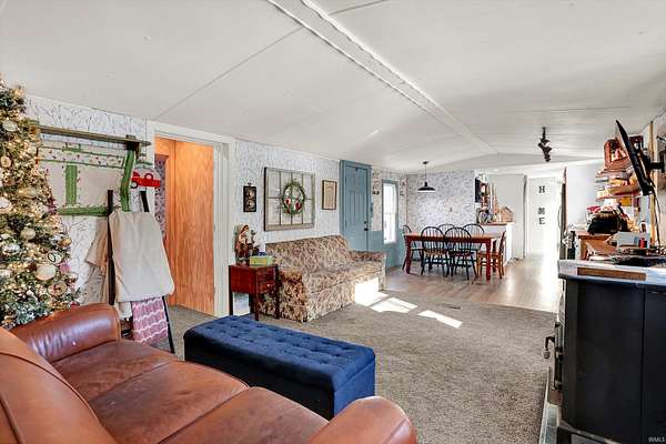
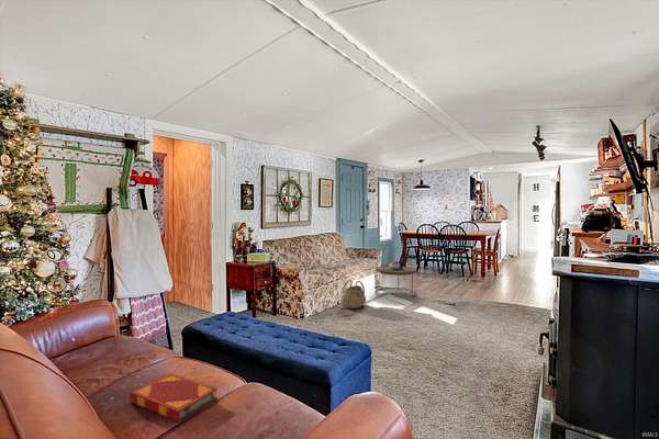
+ hardback book [129,373,219,423]
+ side table [373,259,417,297]
+ basket [339,279,367,309]
